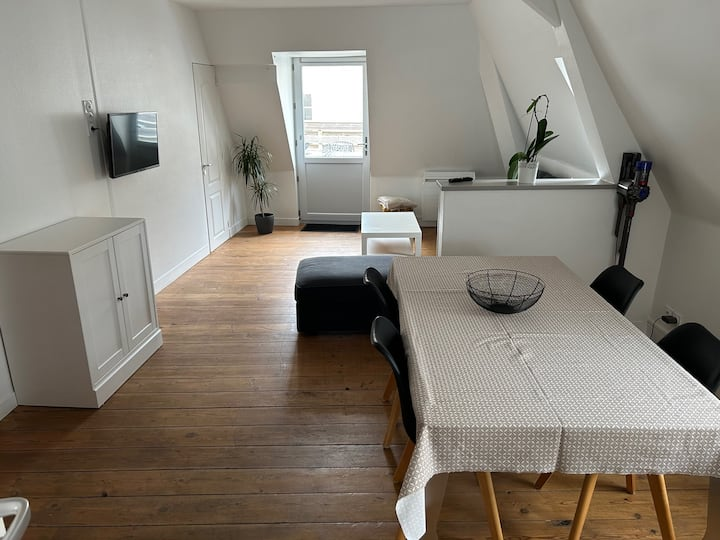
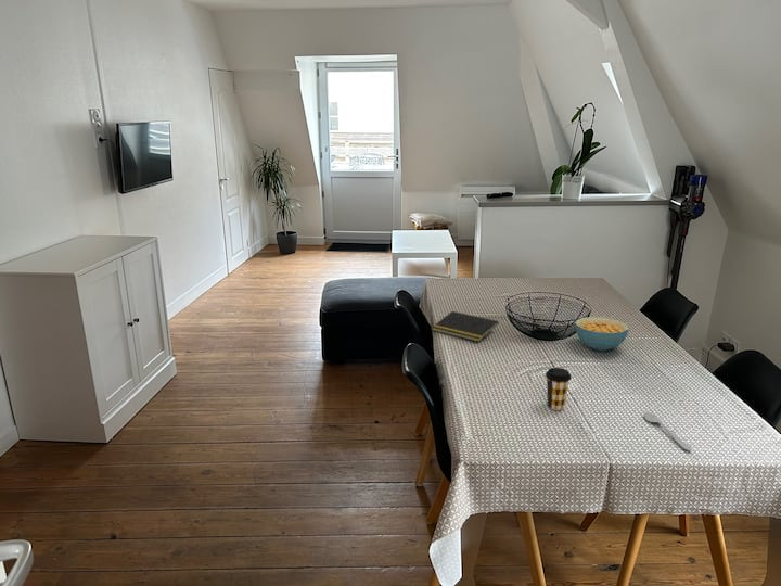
+ notepad [431,310,500,343]
+ cereal bowl [575,316,630,352]
+ coffee cup [545,367,572,411]
+ spoon [643,410,692,451]
